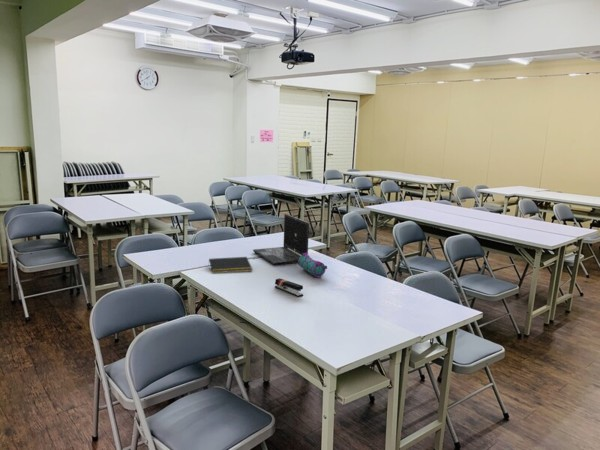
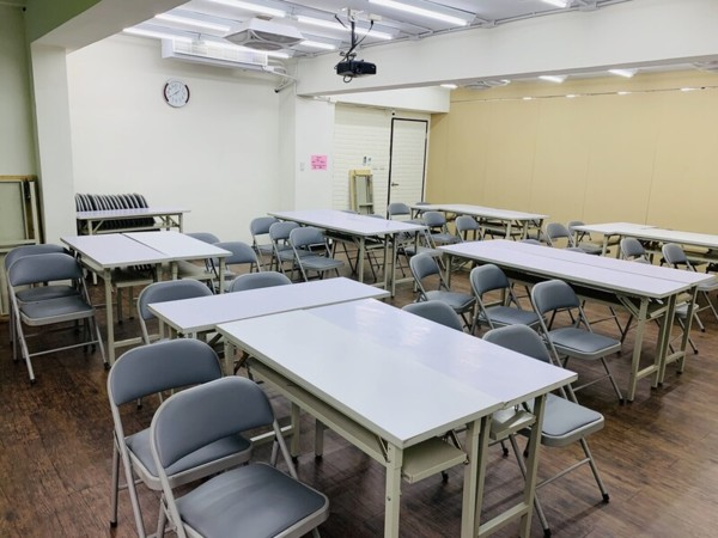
- notepad [207,256,253,274]
- stapler [274,278,304,298]
- laptop [252,213,310,266]
- pencil case [297,253,328,278]
